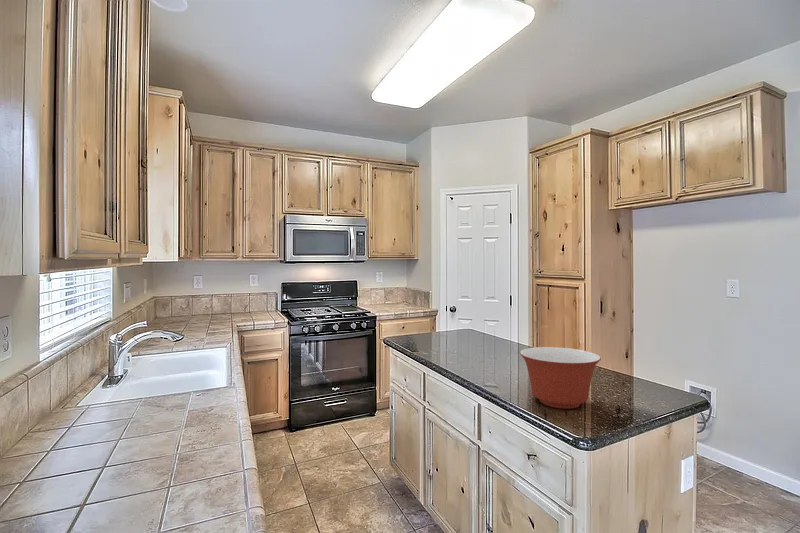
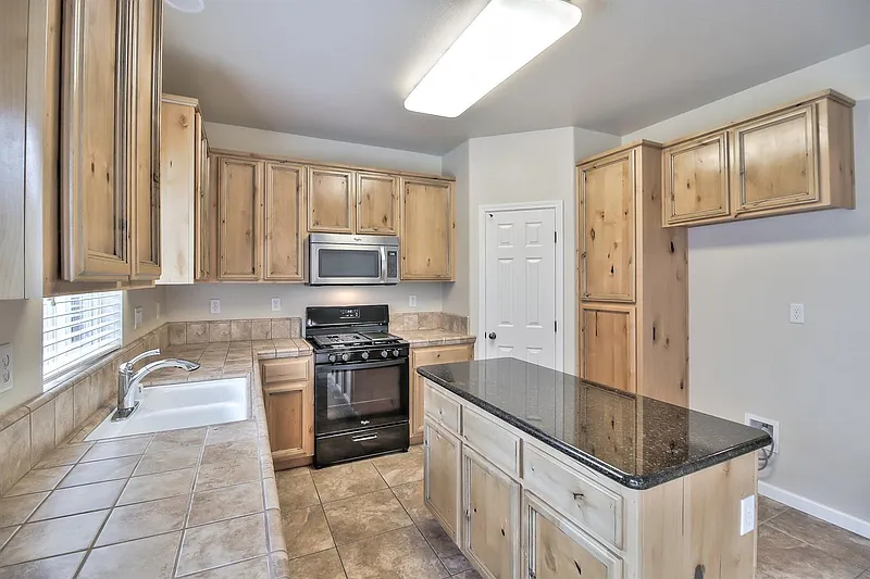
- mixing bowl [519,346,602,410]
